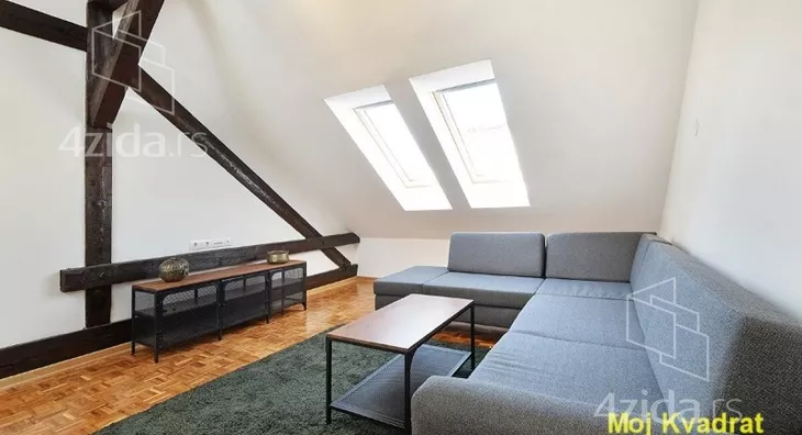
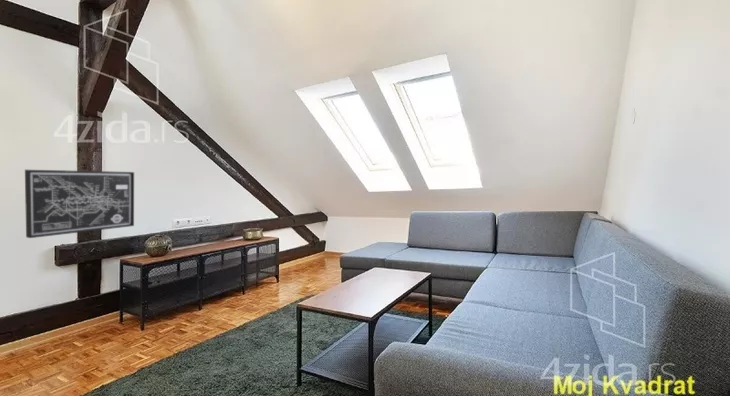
+ wall art [24,169,135,239]
